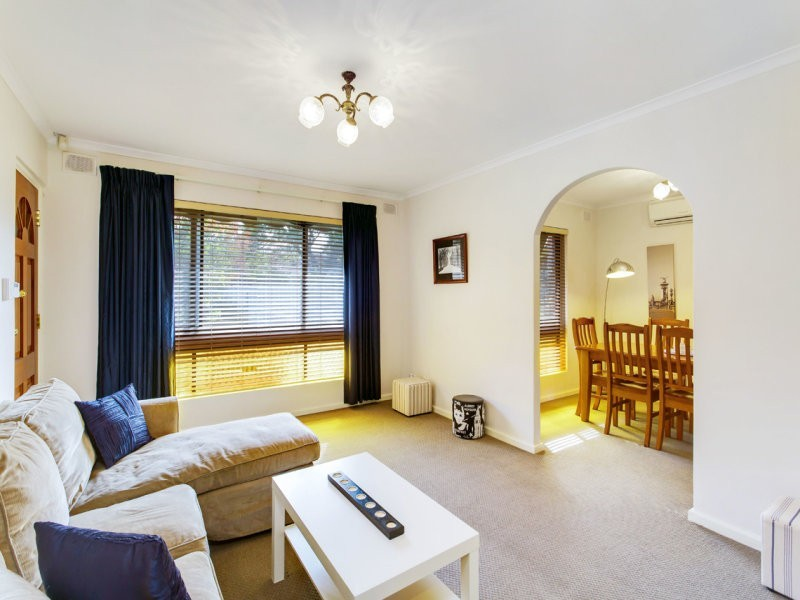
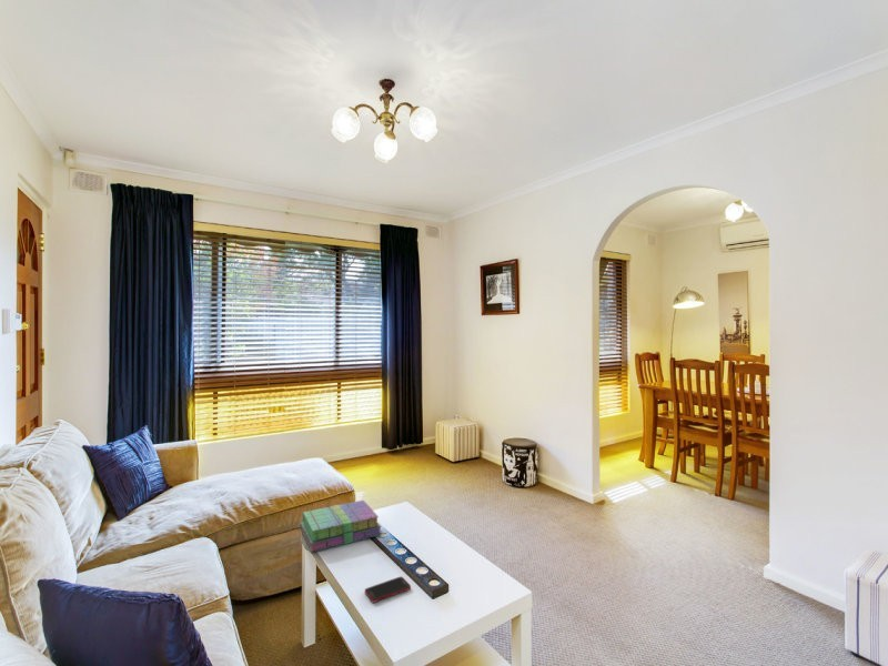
+ books [299,500,383,553]
+ cell phone [364,576,412,604]
